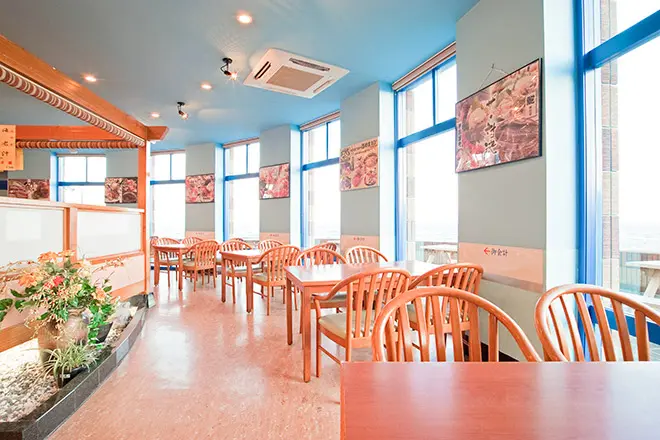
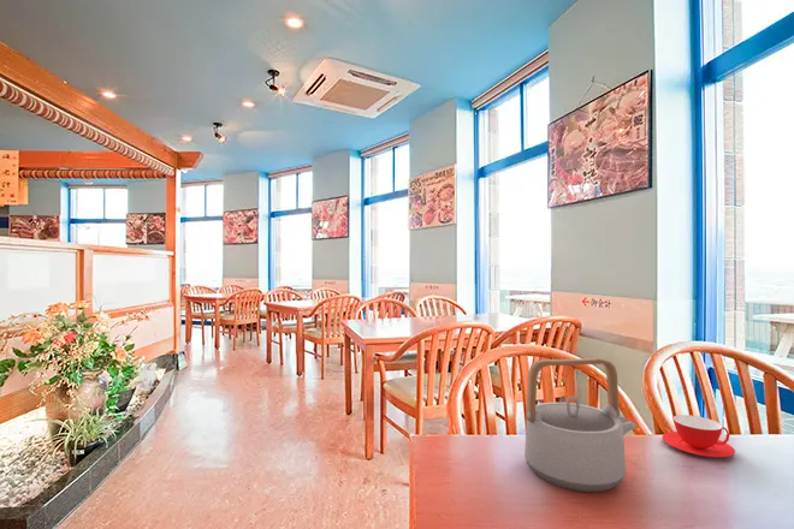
+ teapot [523,357,638,493]
+ teacup [662,414,736,458]
